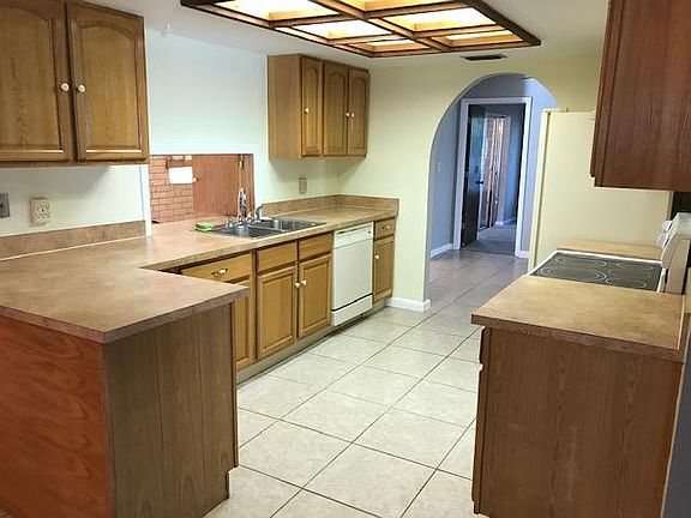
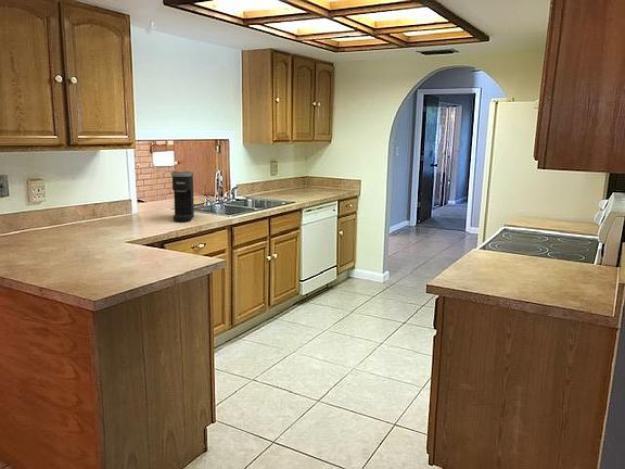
+ coffee maker [170,170,195,223]
